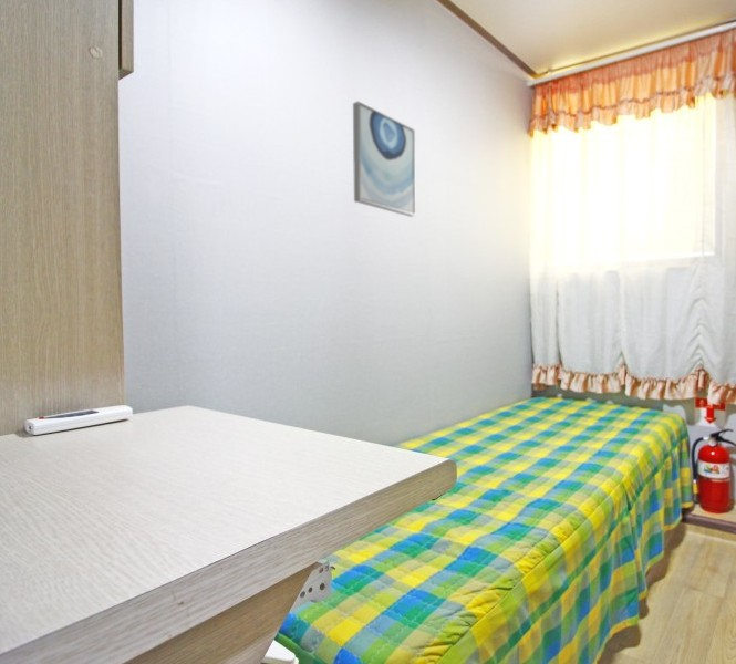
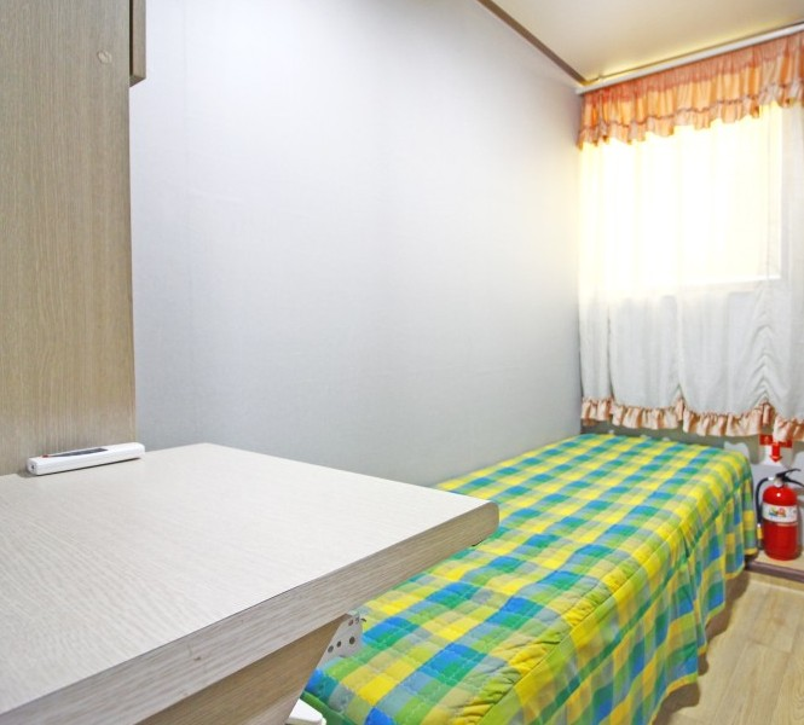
- wall art [352,100,416,218]
